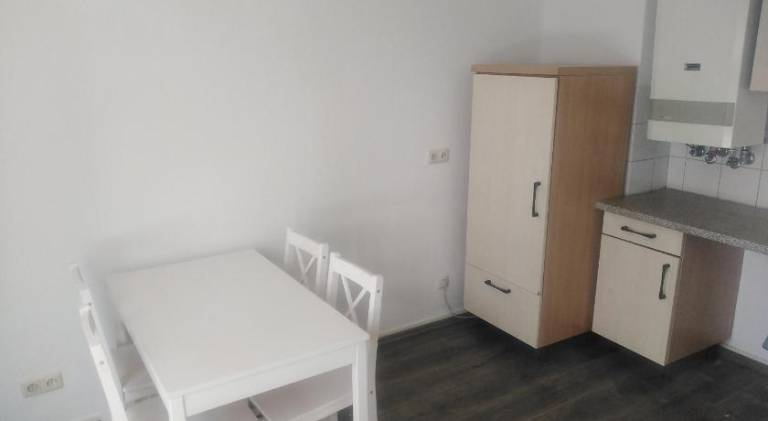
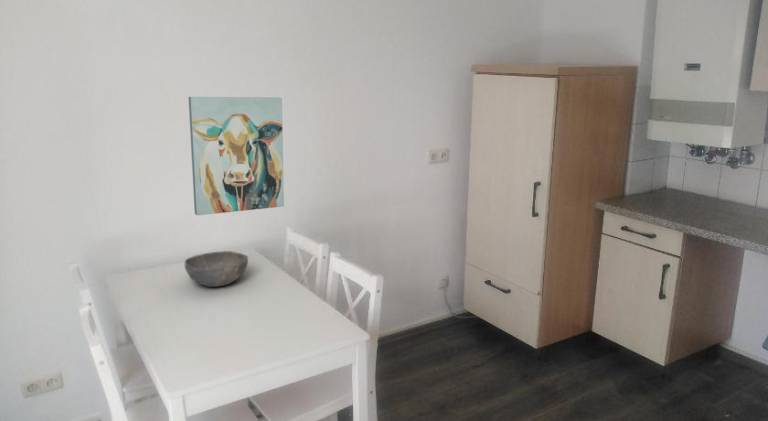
+ wall art [188,96,285,216]
+ bowl [184,250,249,288]
